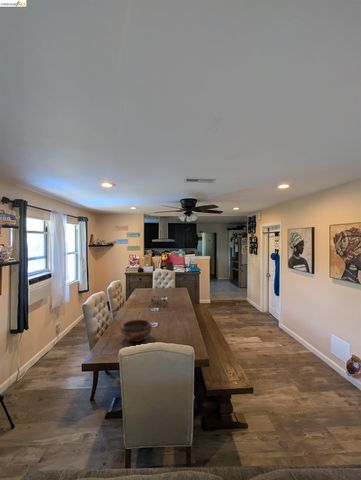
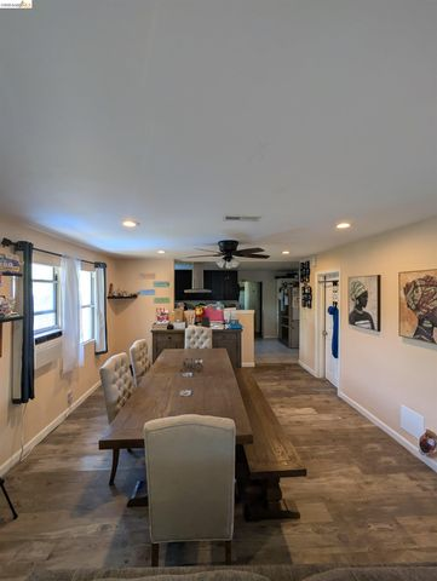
- decorative bowl [119,319,153,343]
